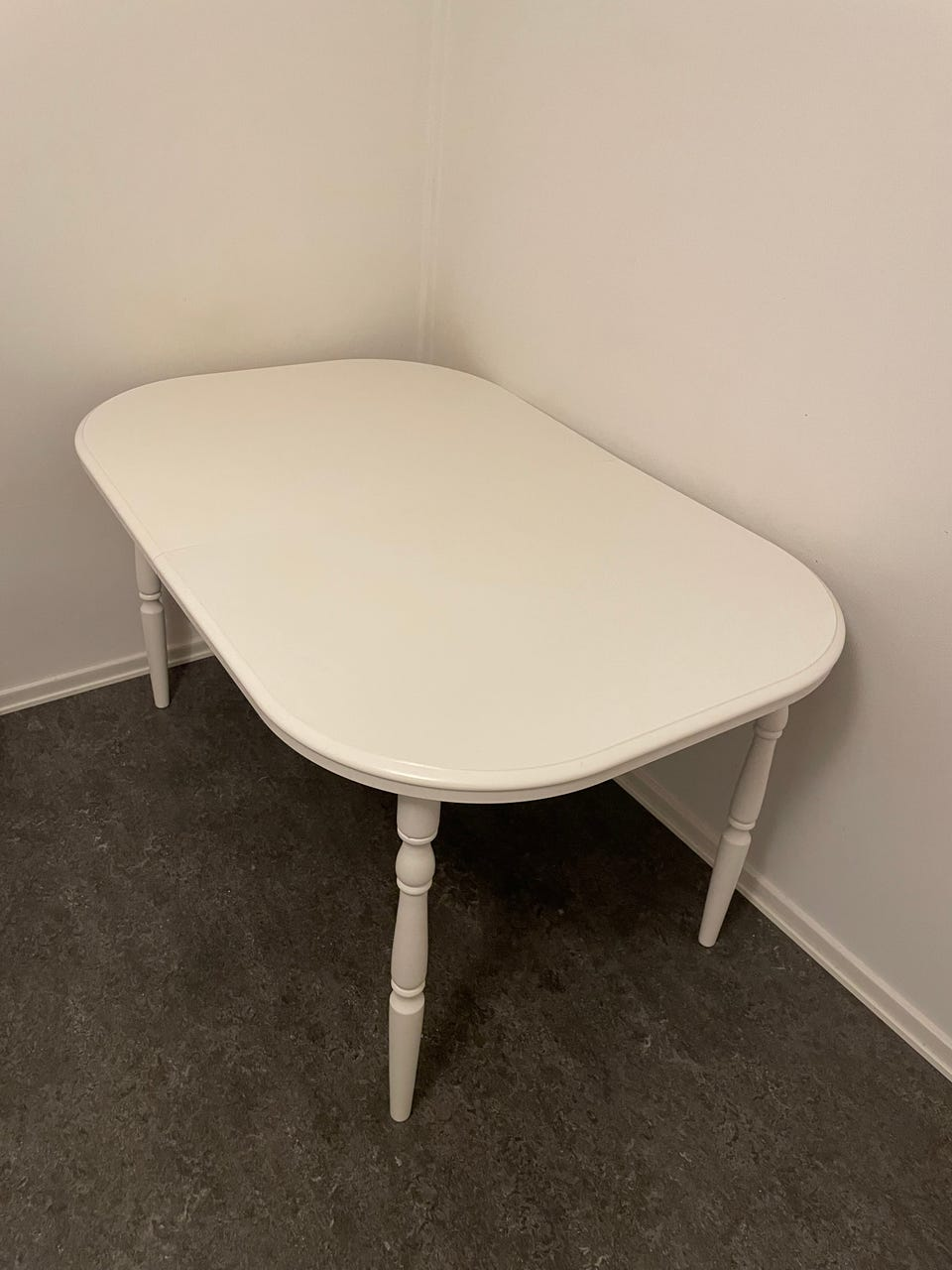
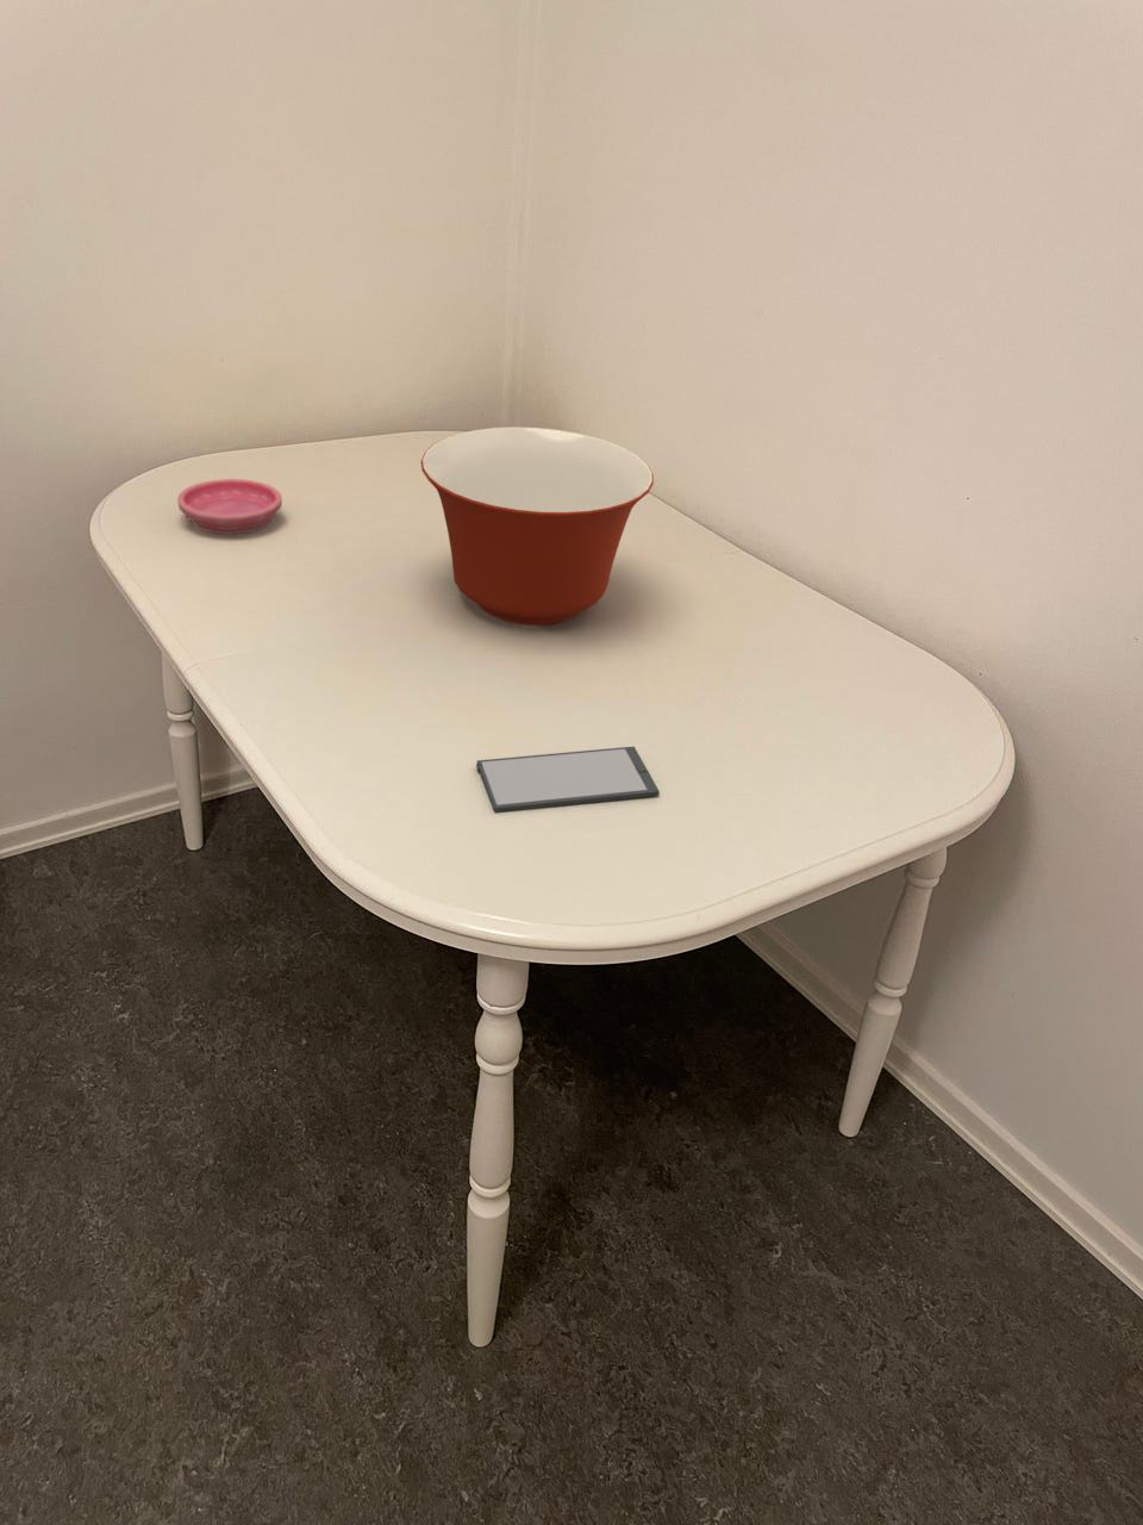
+ mixing bowl [420,425,654,627]
+ saucer [176,478,283,534]
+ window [475,746,660,814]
